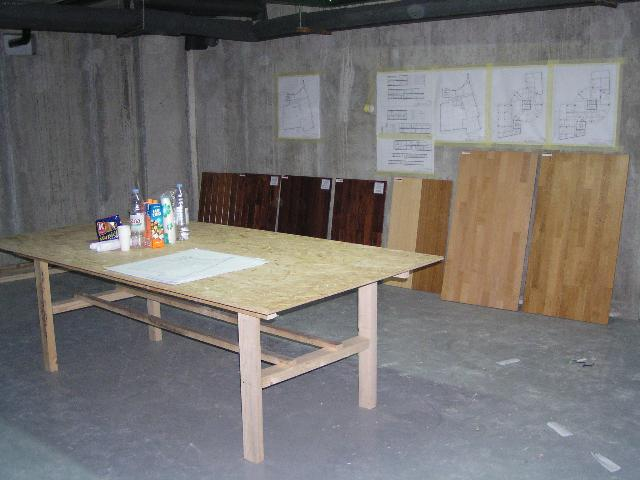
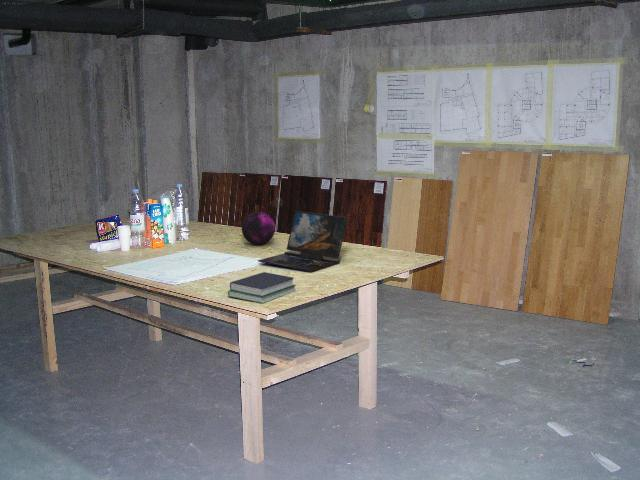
+ book [227,271,297,305]
+ laptop [257,210,348,273]
+ decorative orb [241,211,276,246]
